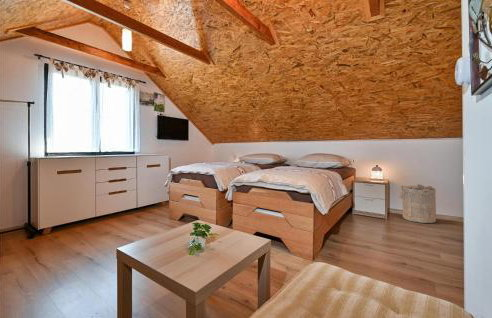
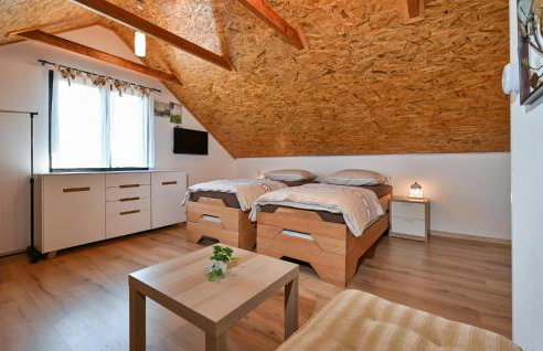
- laundry hamper [398,183,437,224]
